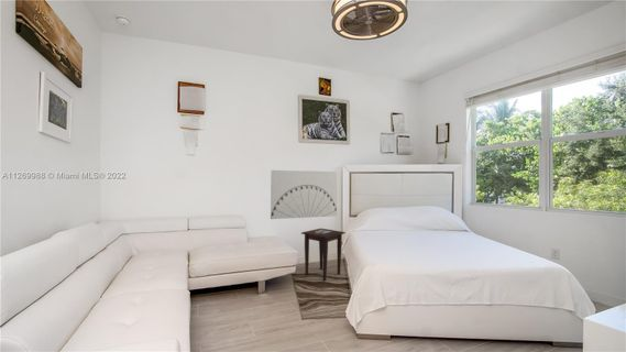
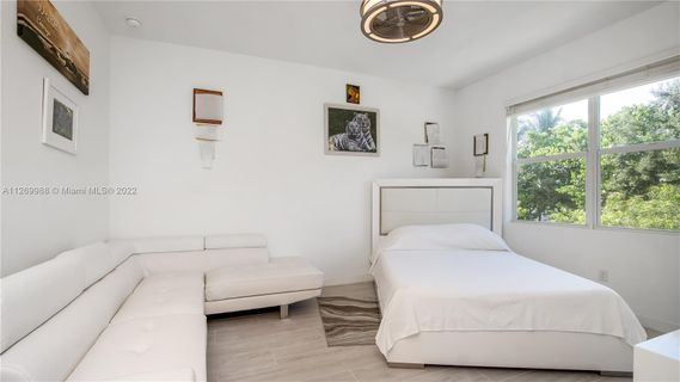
- wall art [270,169,338,220]
- side table [300,228,347,282]
